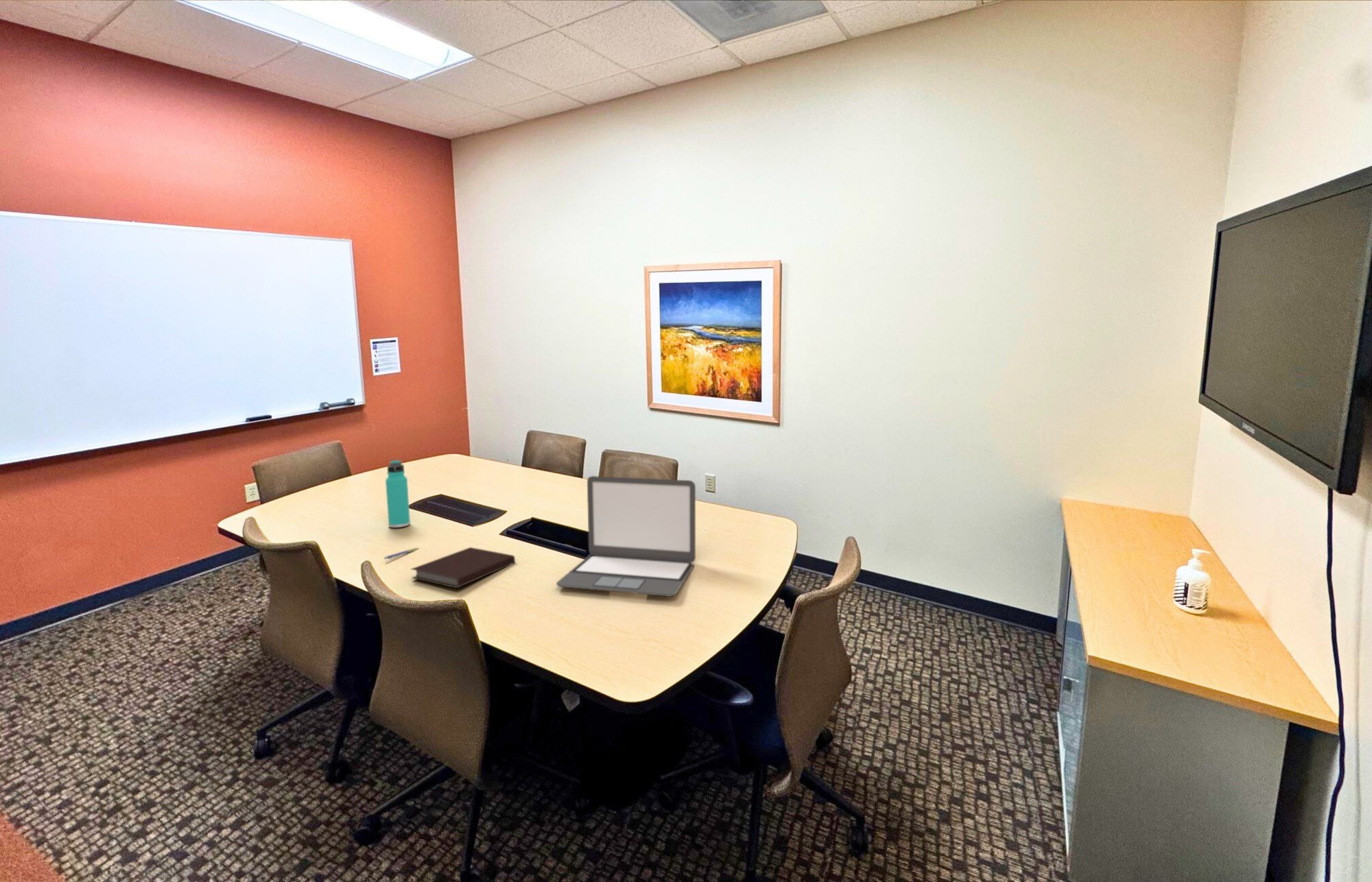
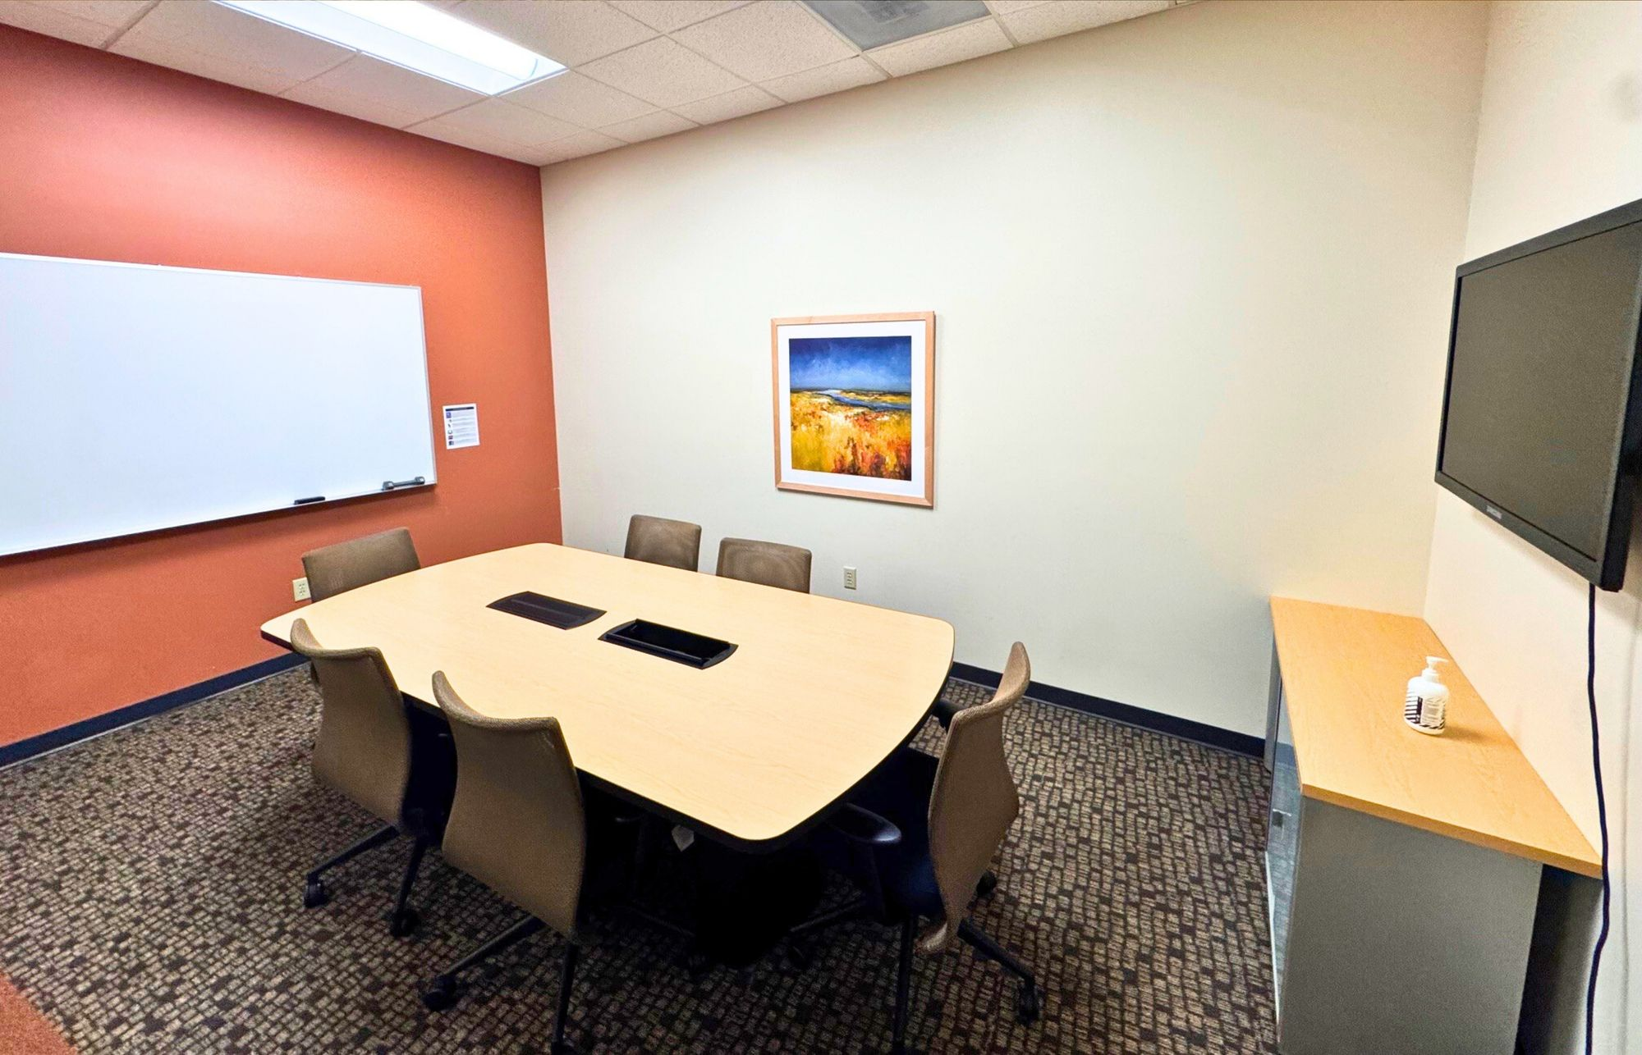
- pen [383,547,420,560]
- thermos bottle [385,459,411,528]
- laptop [556,475,696,597]
- notebook [410,547,516,589]
